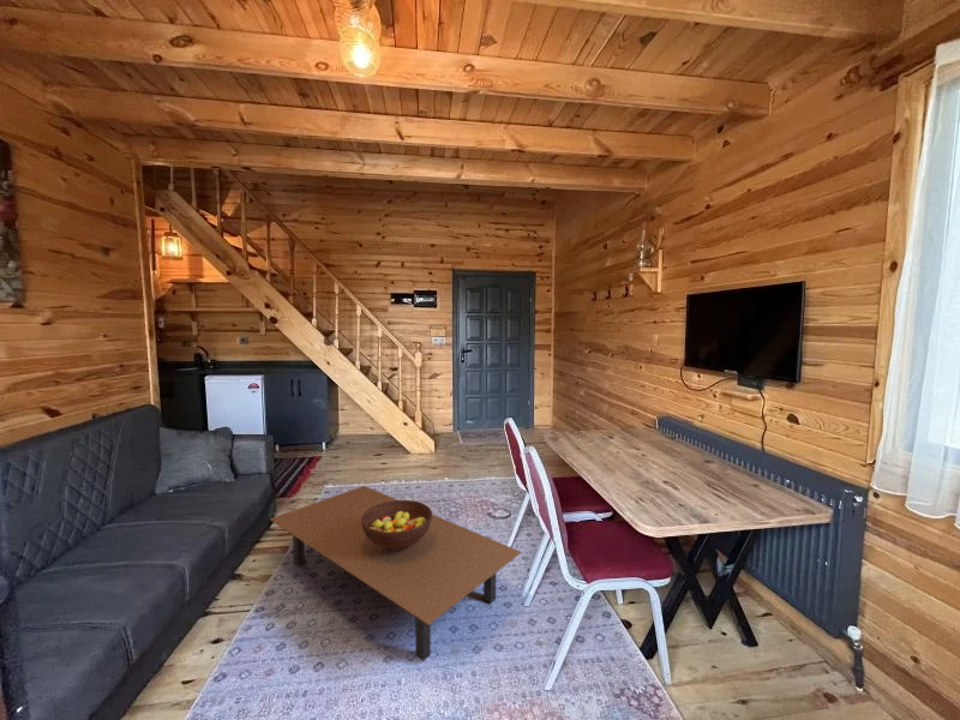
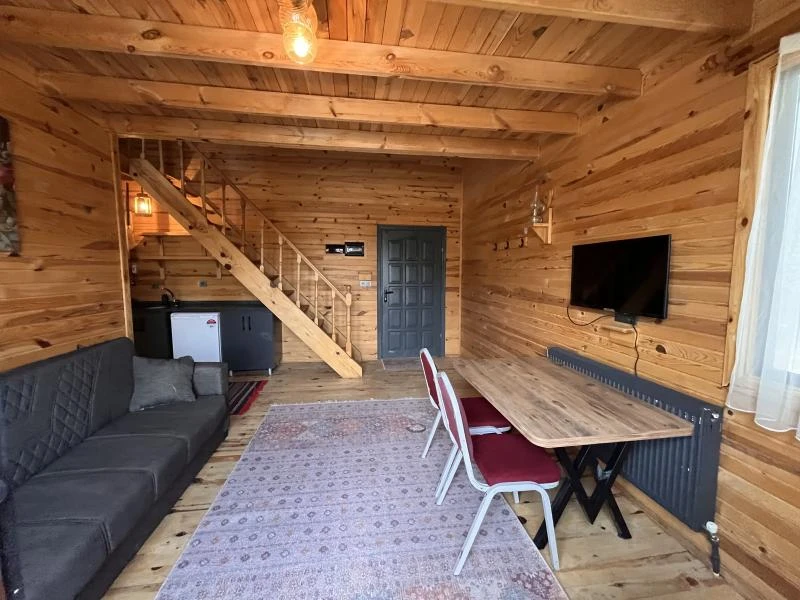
- coffee table [269,485,523,662]
- fruit bowl [361,499,433,552]
